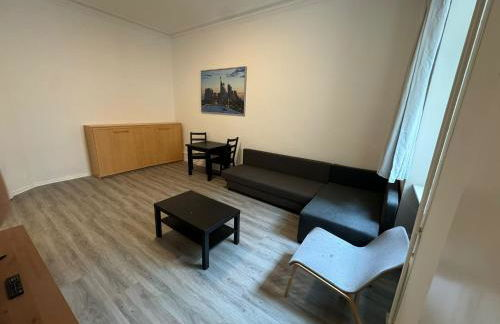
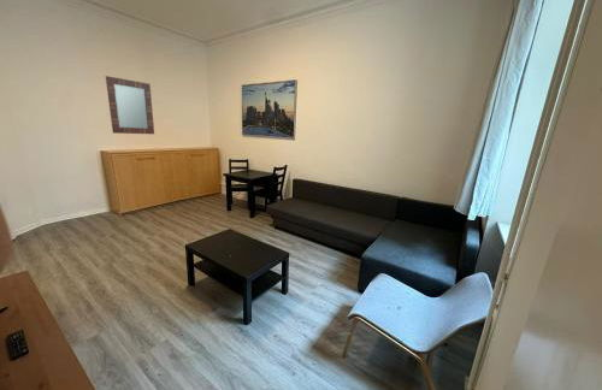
+ home mirror [105,75,155,135]
